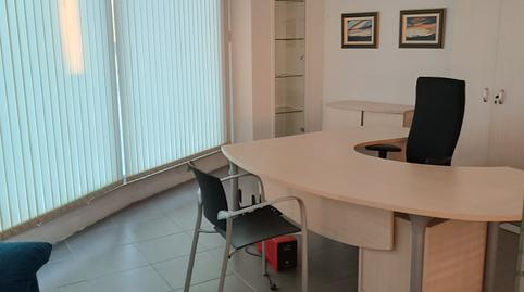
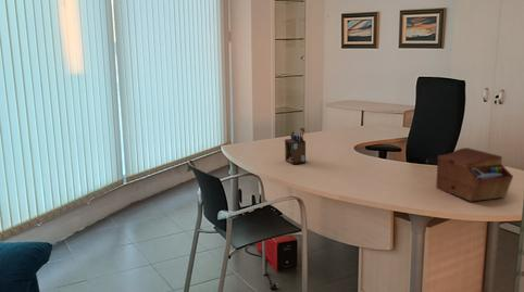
+ sewing box [435,147,514,203]
+ desk organizer [284,131,307,165]
